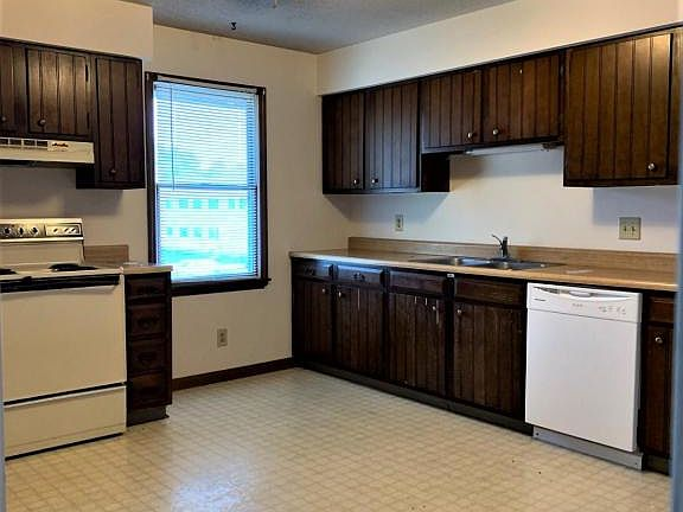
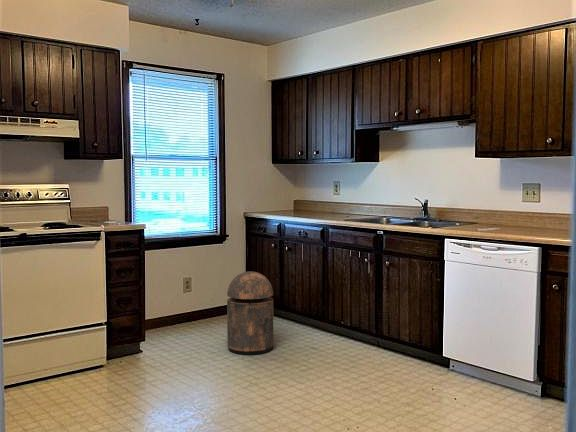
+ trash can [226,270,274,356]
